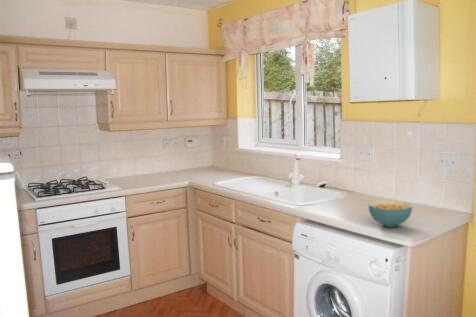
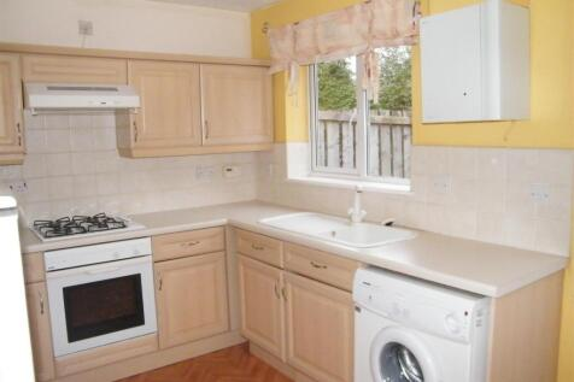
- cereal bowl [367,199,413,228]
